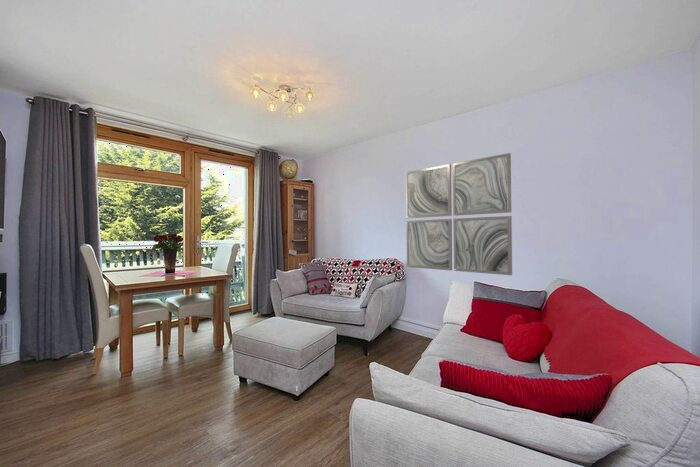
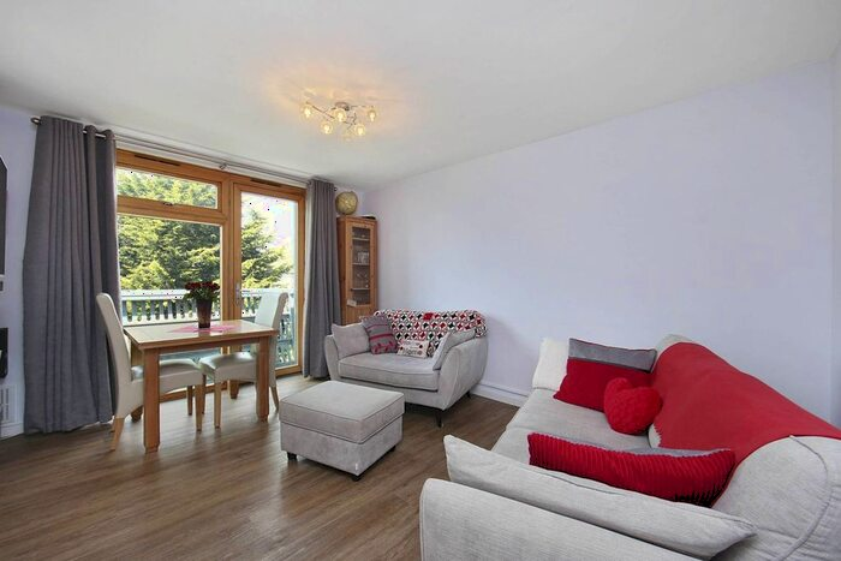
- wall art [405,152,513,276]
